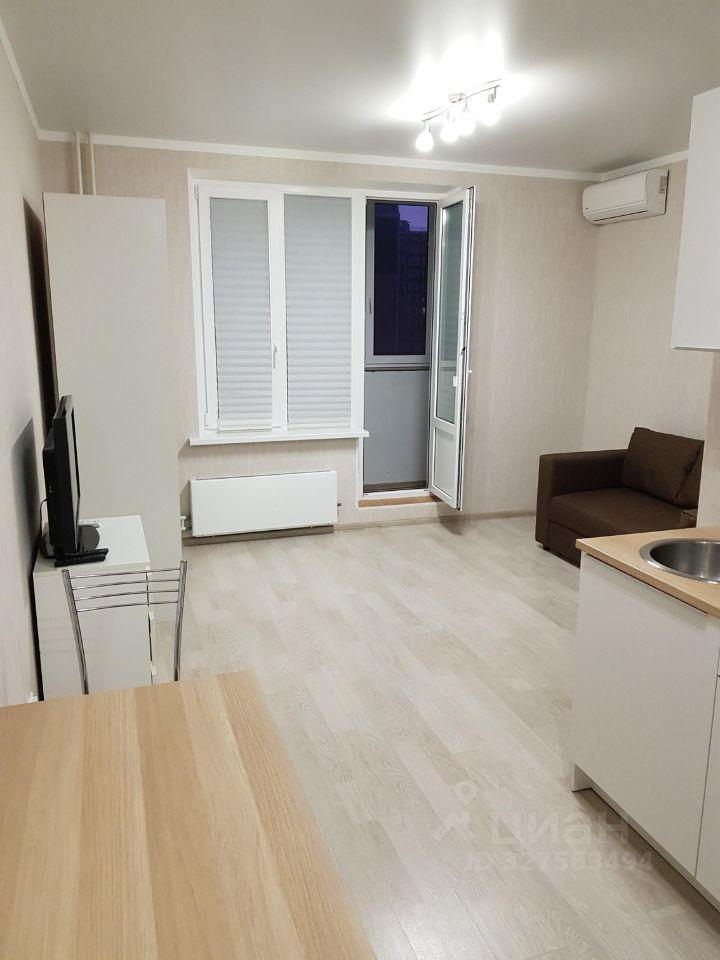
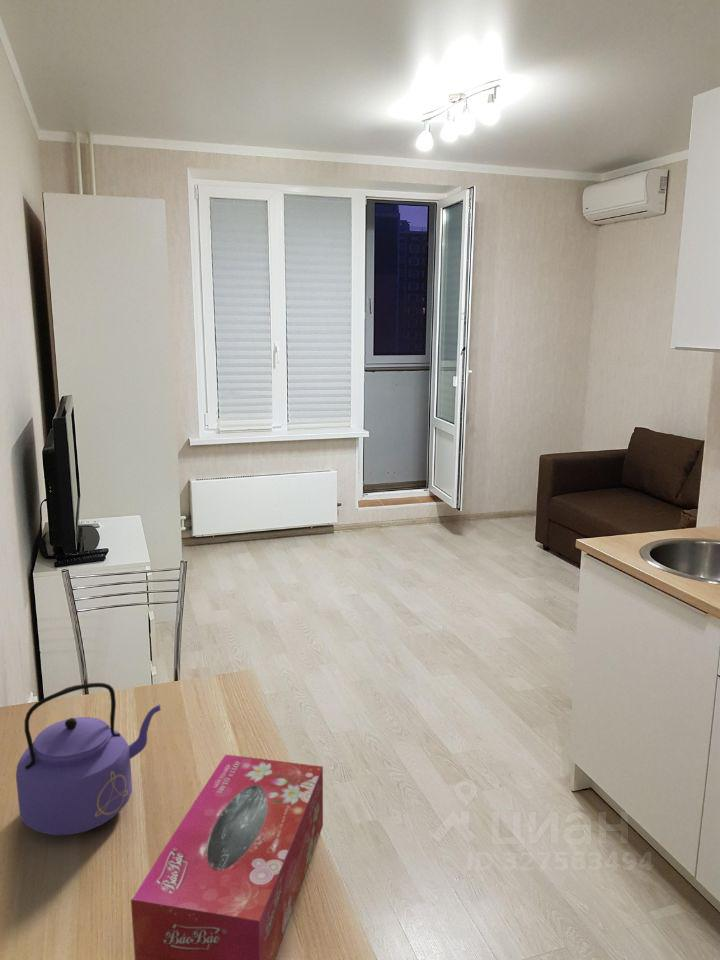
+ kettle [15,682,162,836]
+ tissue box [130,753,324,960]
